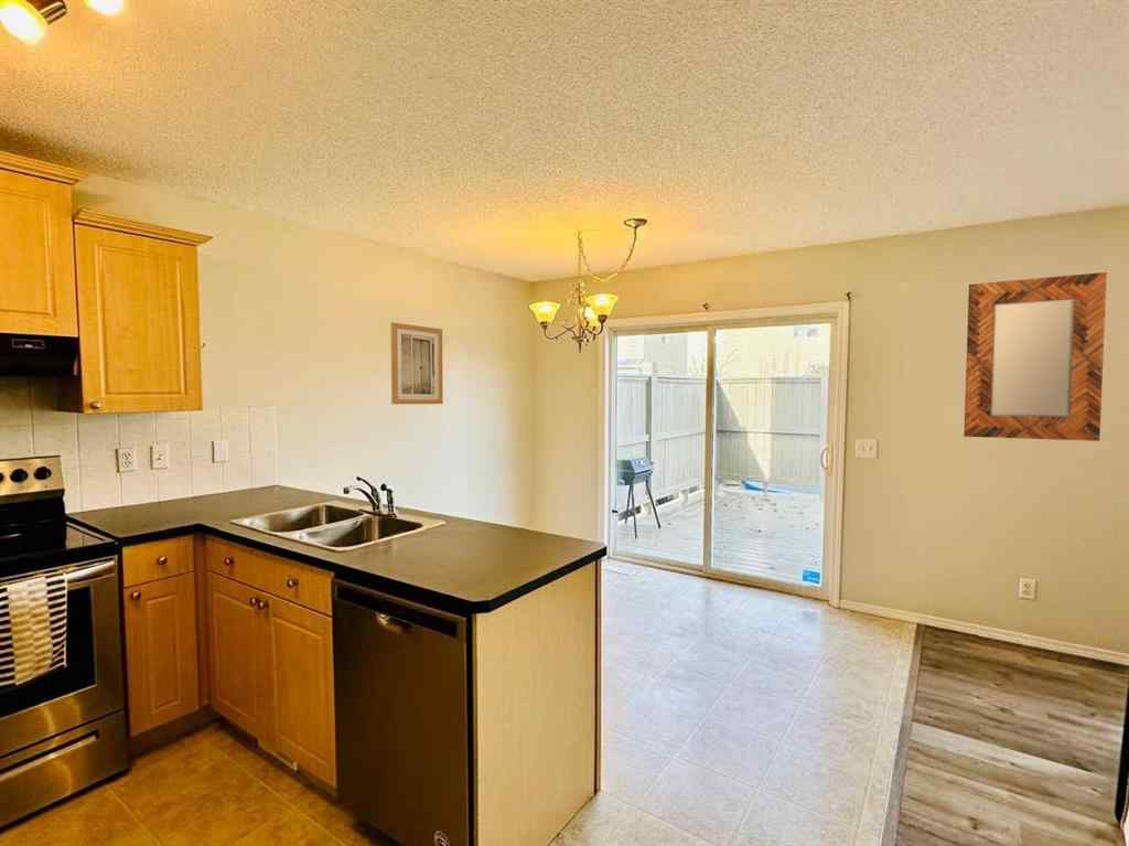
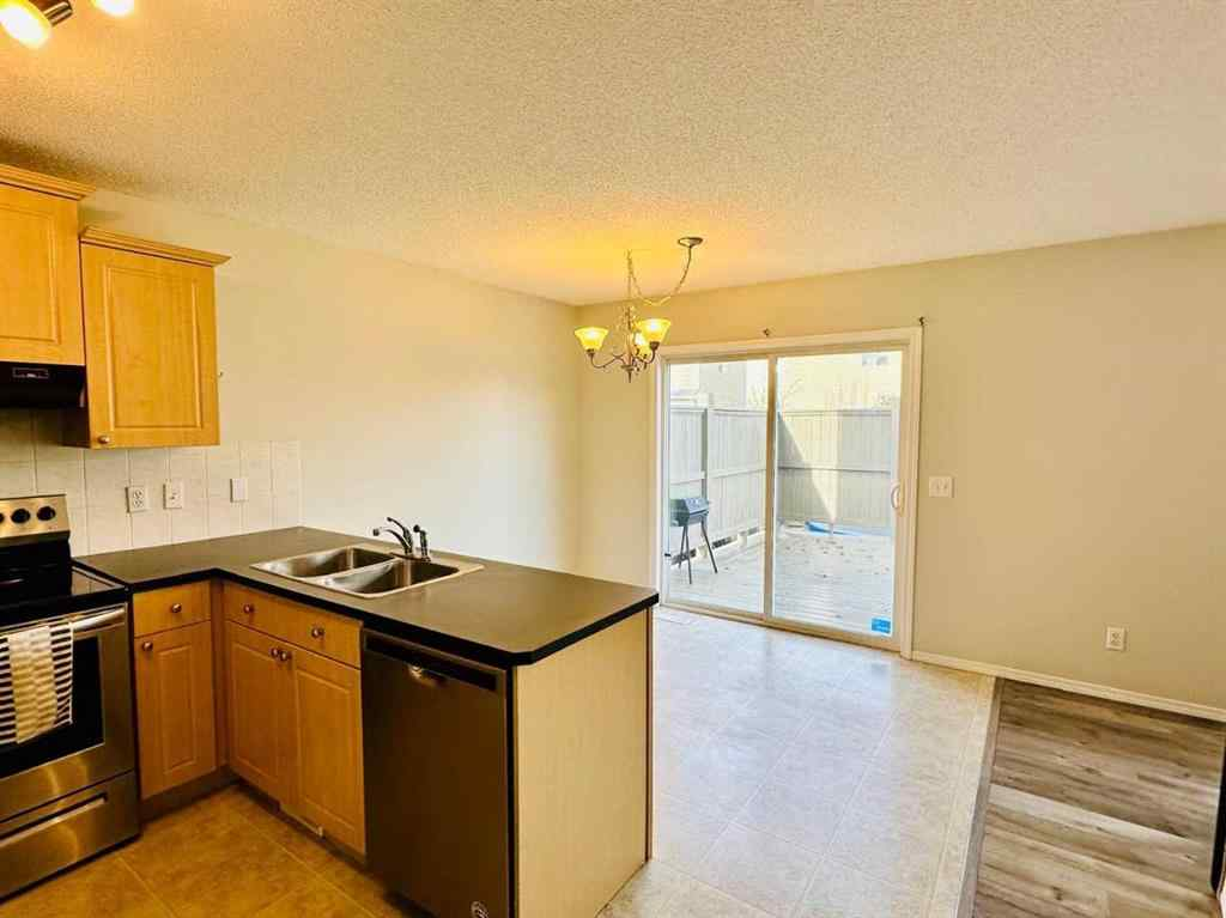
- home mirror [963,271,1108,442]
- wall art [390,321,444,405]
